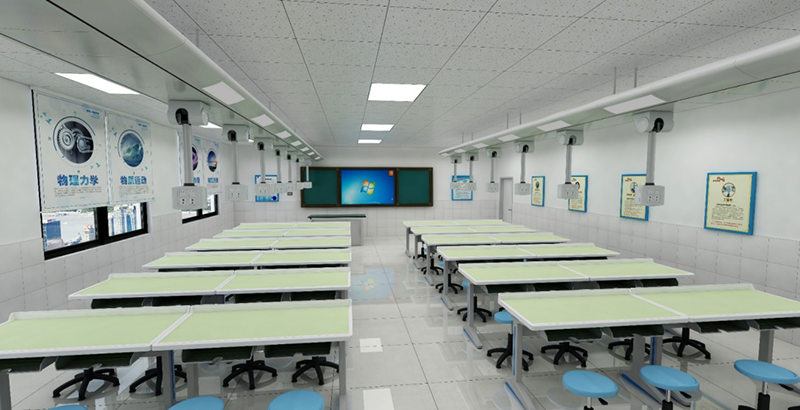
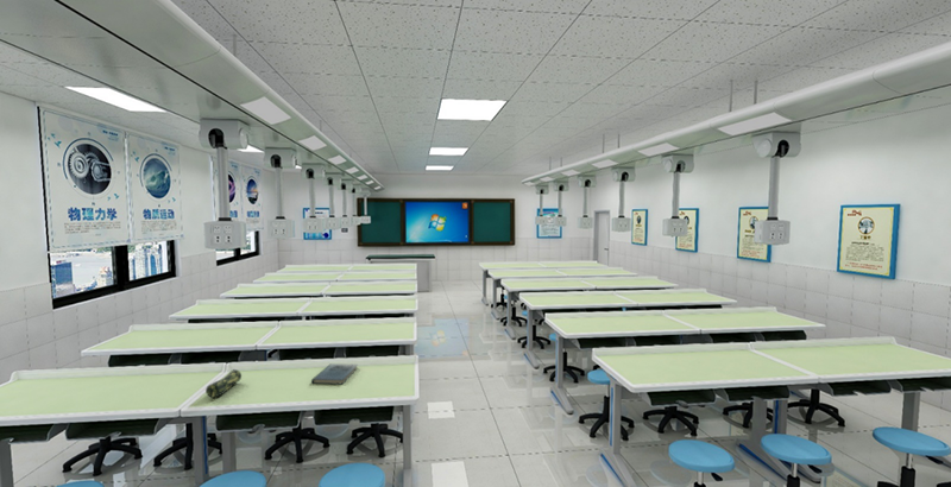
+ pencil case [204,368,243,399]
+ book [310,362,359,385]
